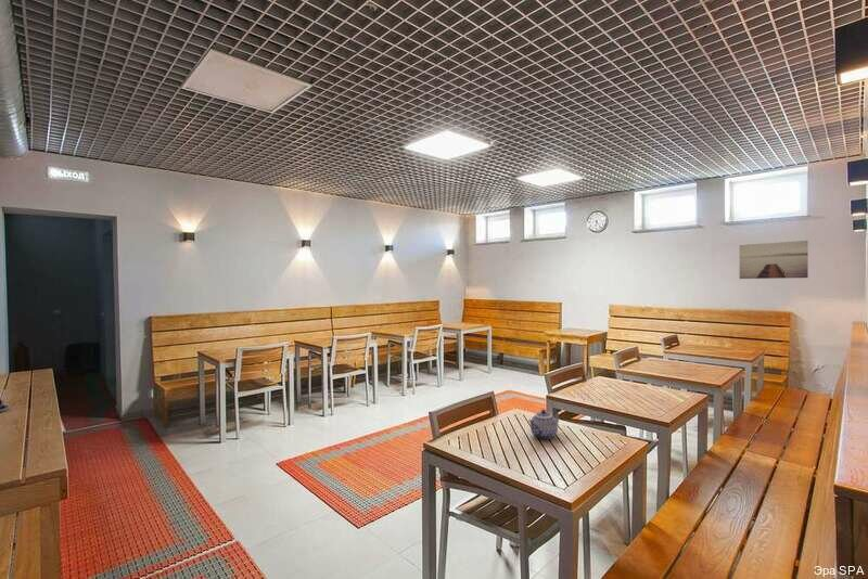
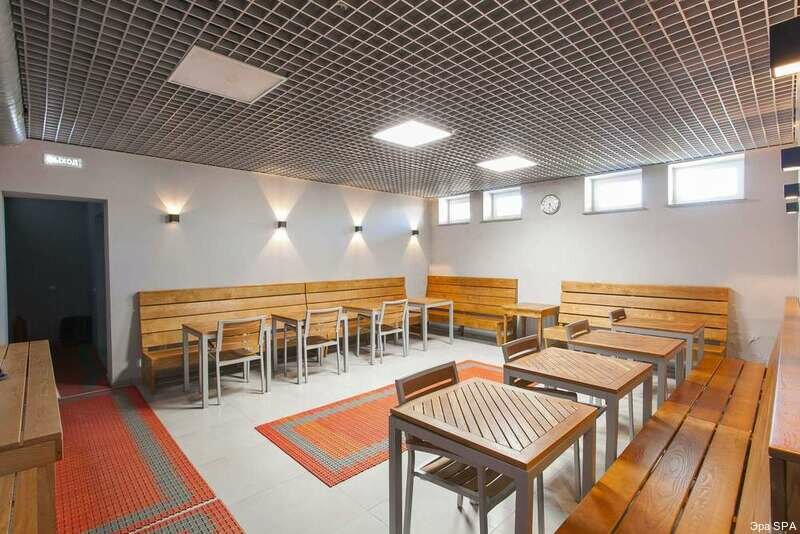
- wall art [738,240,809,280]
- teapot [527,409,560,440]
